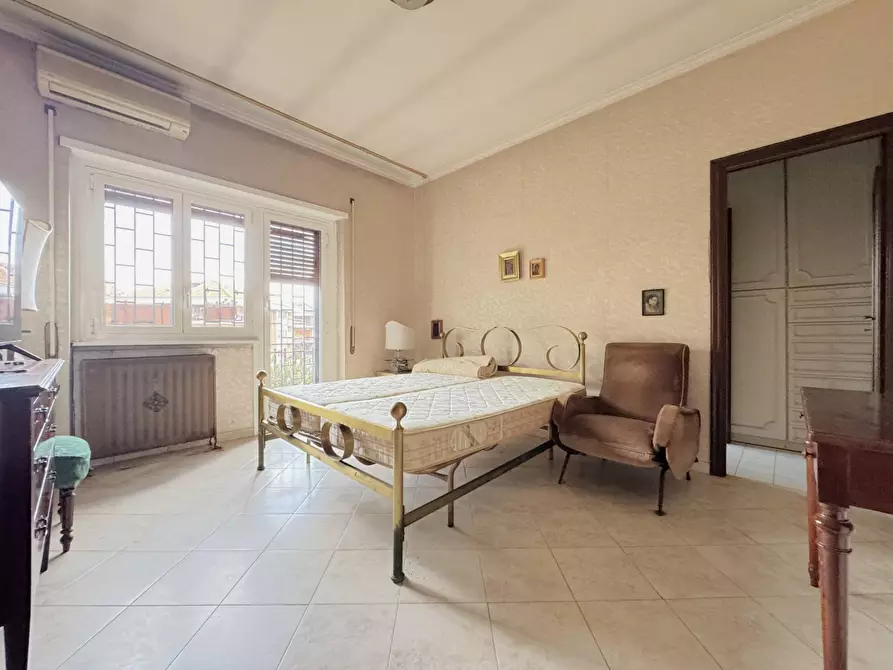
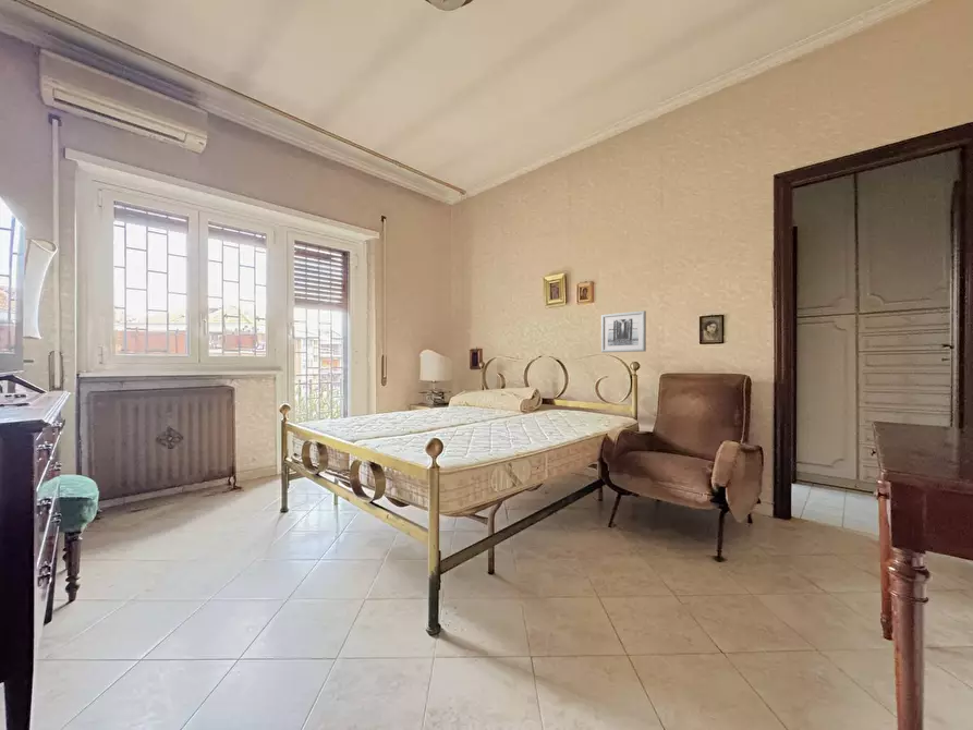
+ wall art [600,309,647,353]
